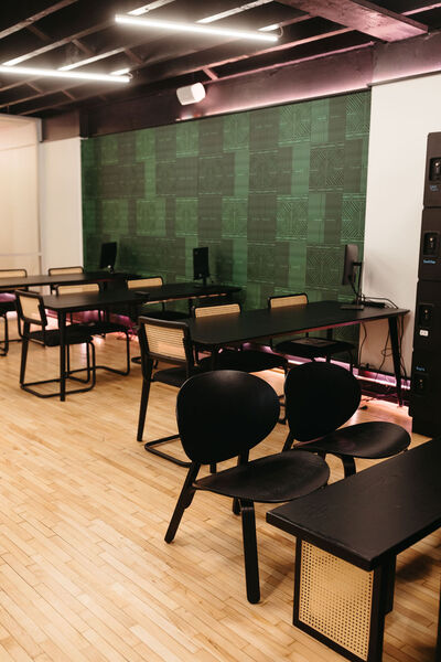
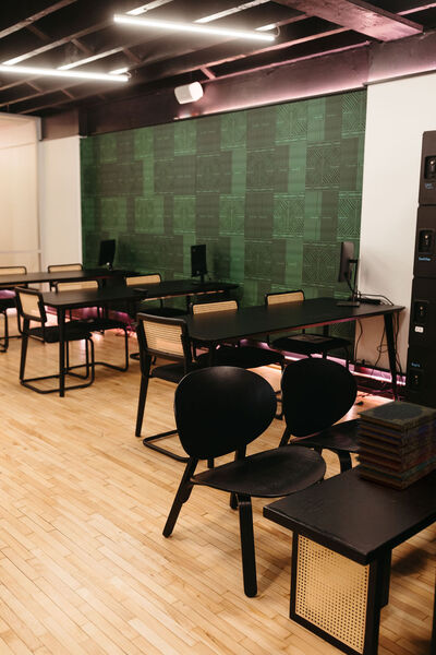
+ book stack [353,398,436,491]
